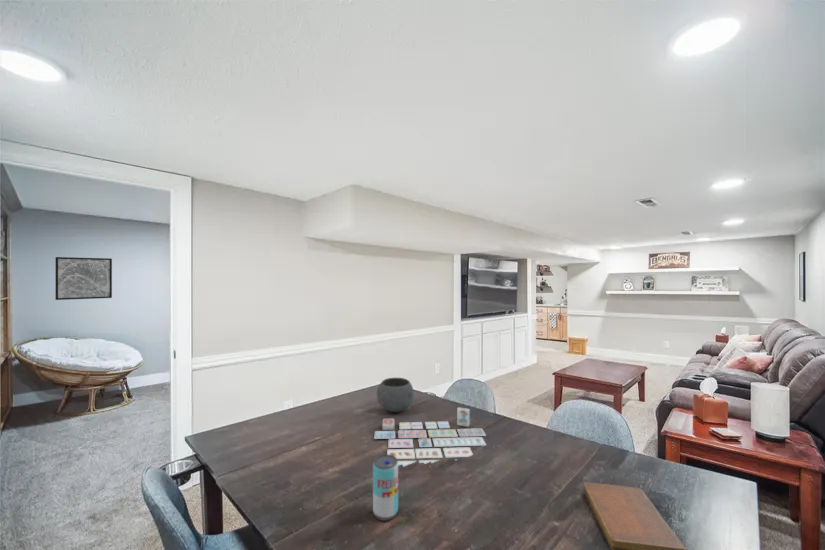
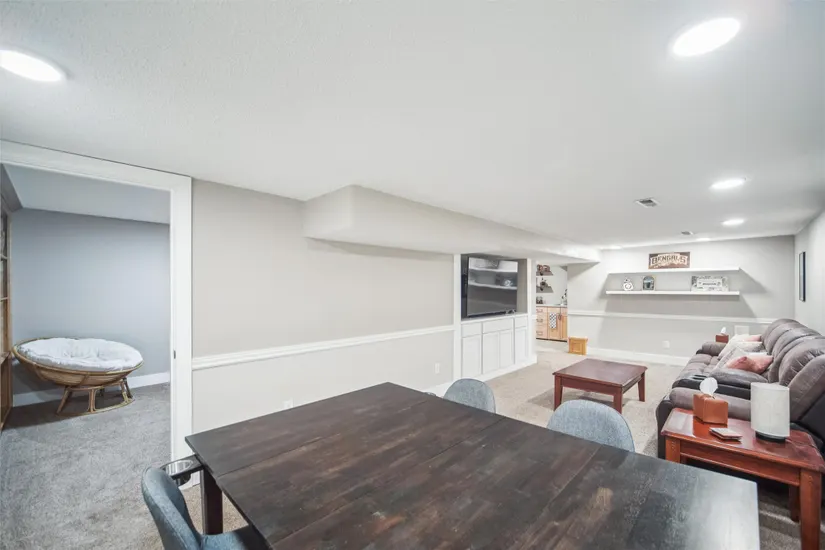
- board game [373,406,487,468]
- notebook [582,481,688,550]
- beverage can [372,454,399,522]
- bowl [376,377,415,413]
- wall art [55,256,113,301]
